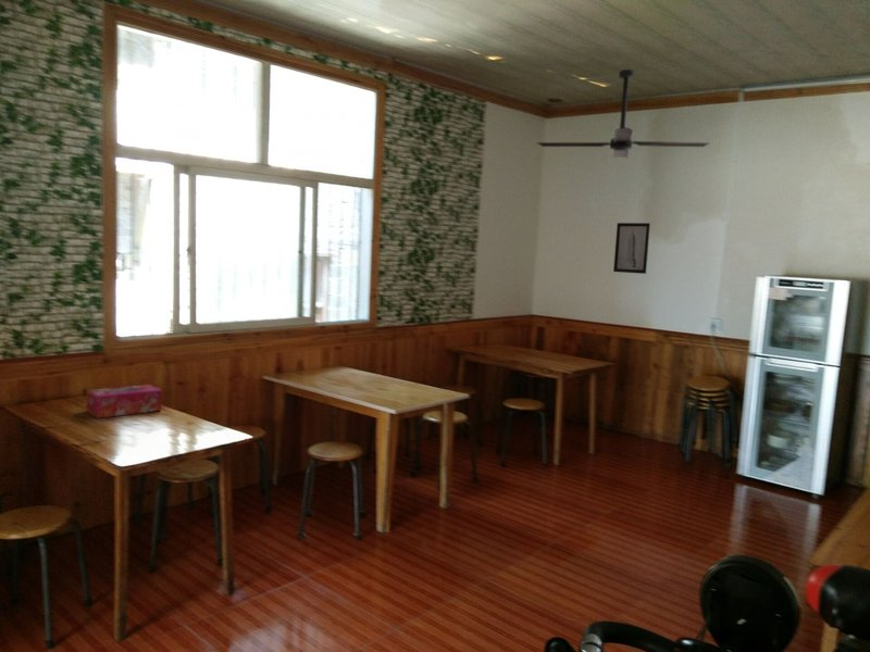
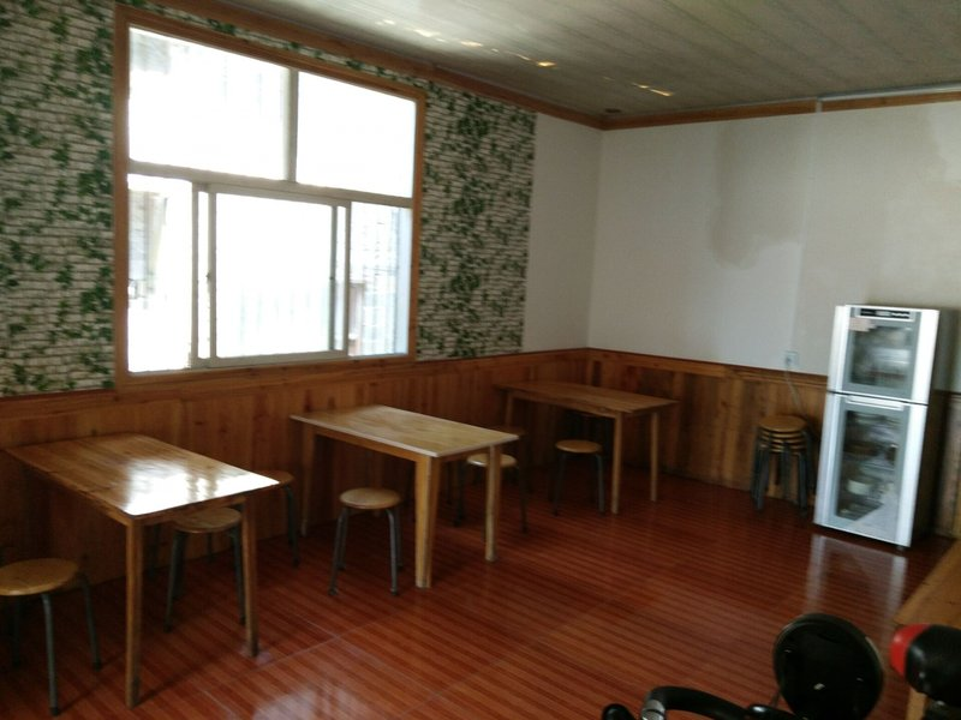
- ceiling fan [536,68,711,159]
- wall art [612,222,651,275]
- tissue box [86,384,163,419]
